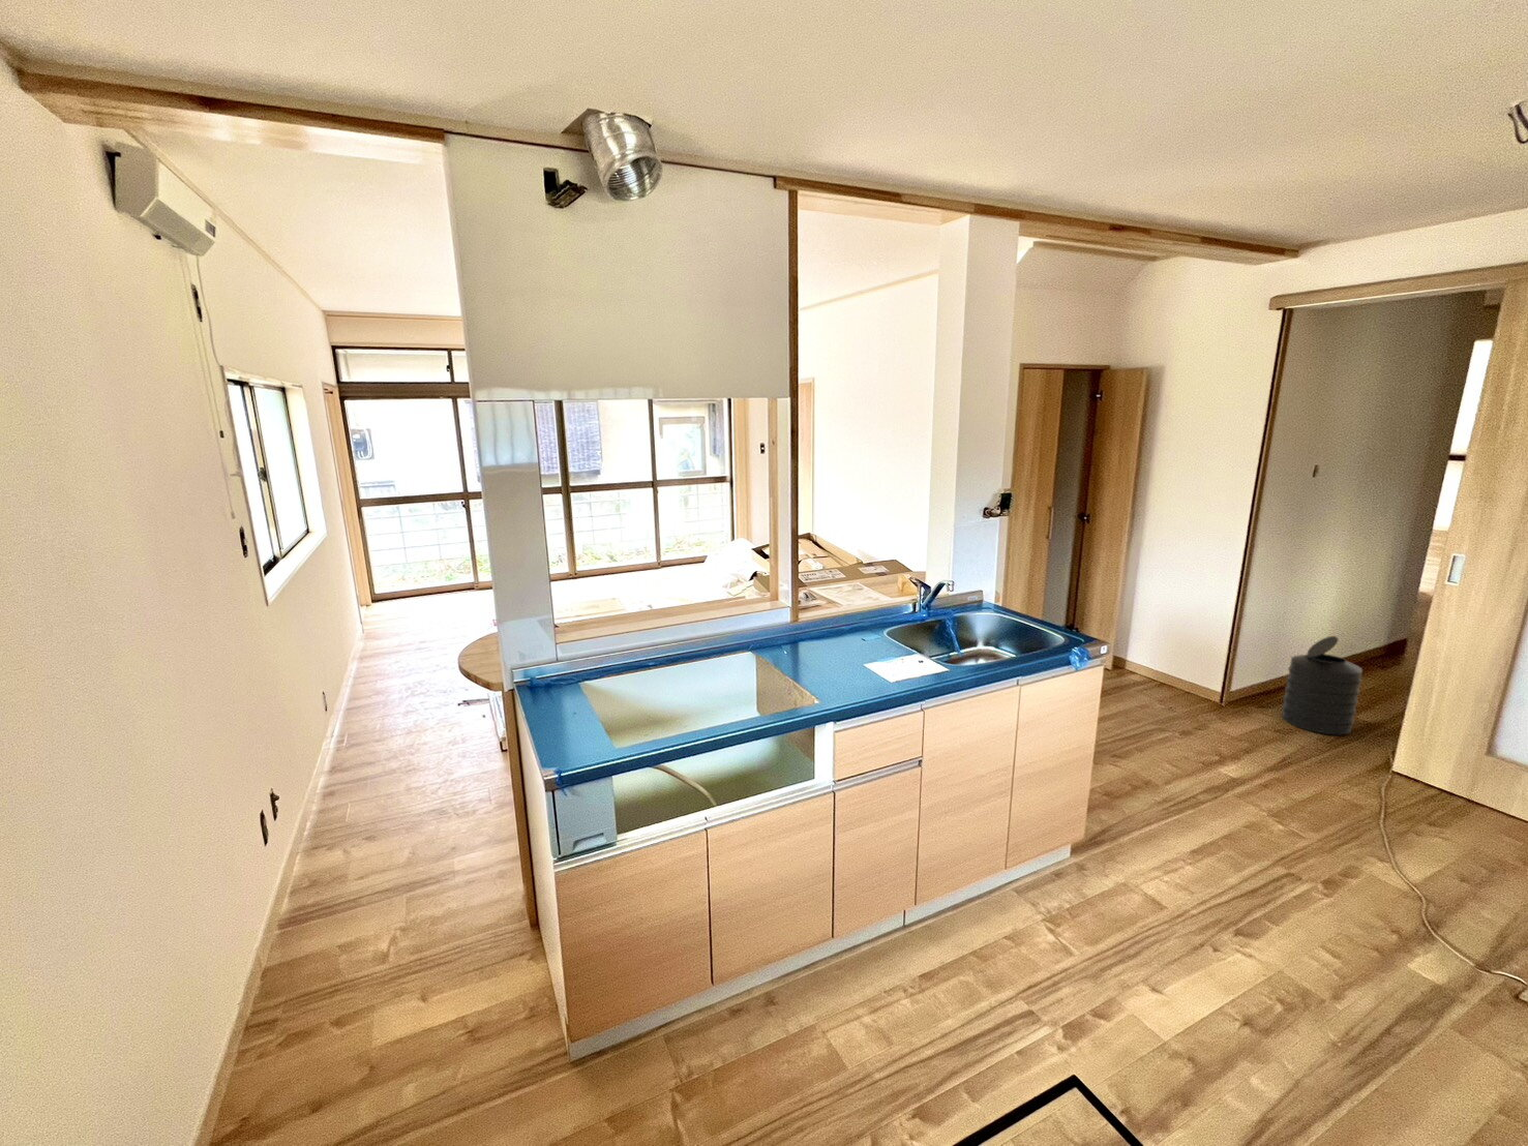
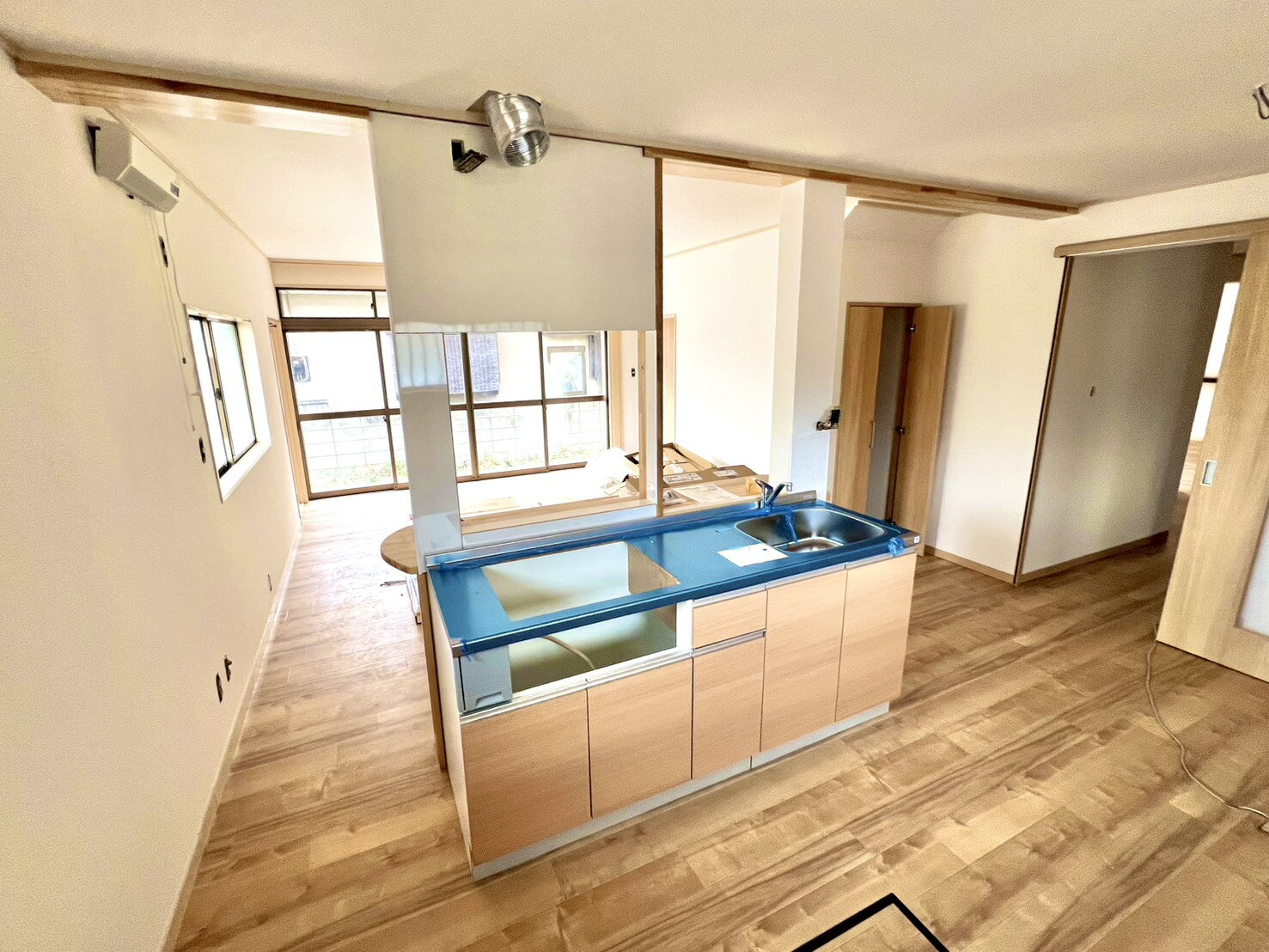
- trash can [1281,636,1363,736]
